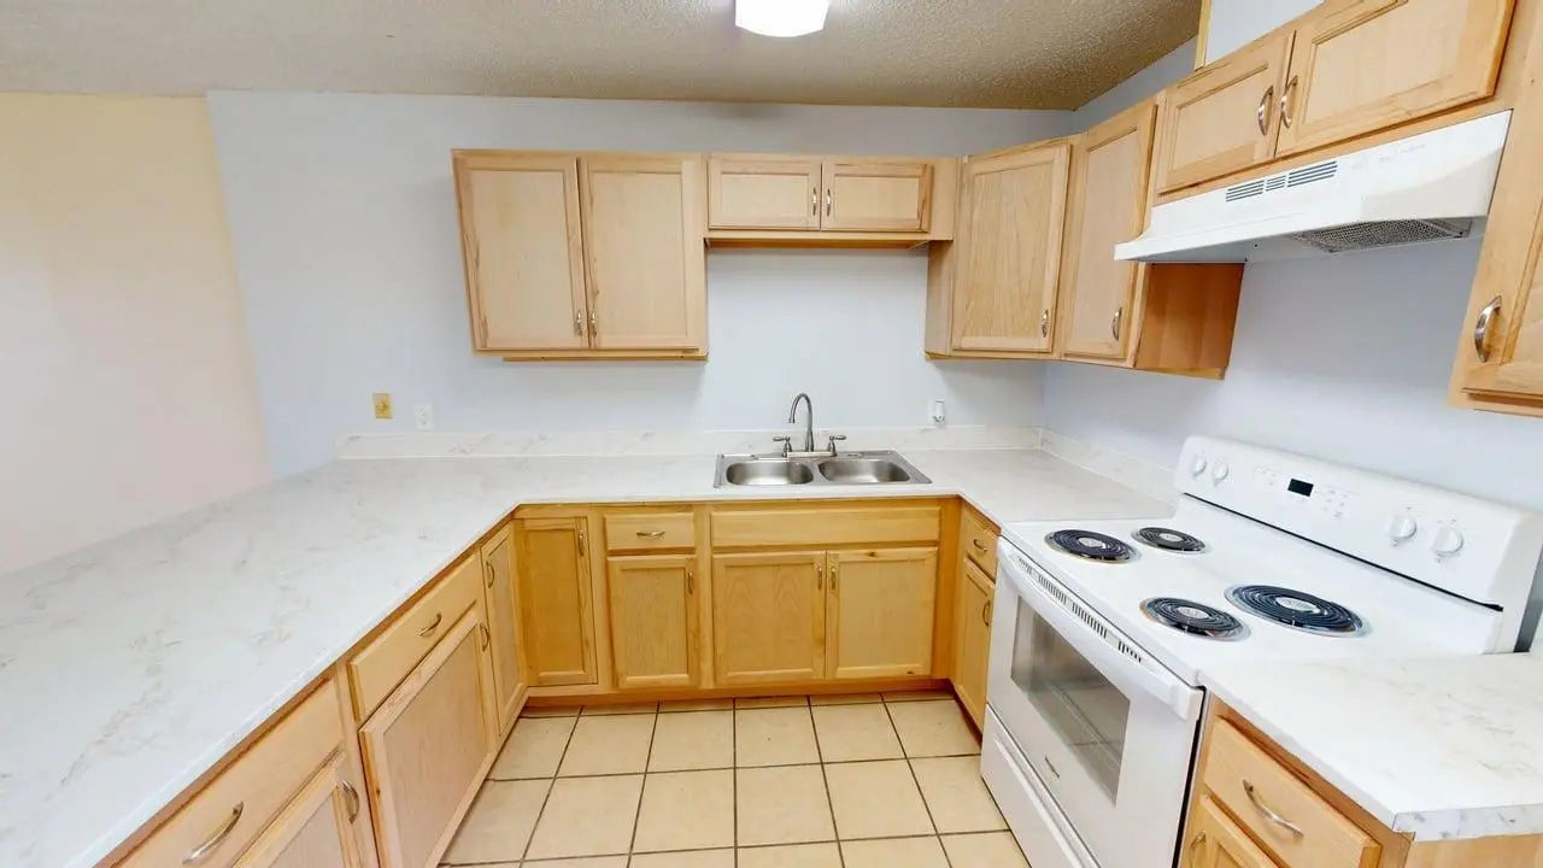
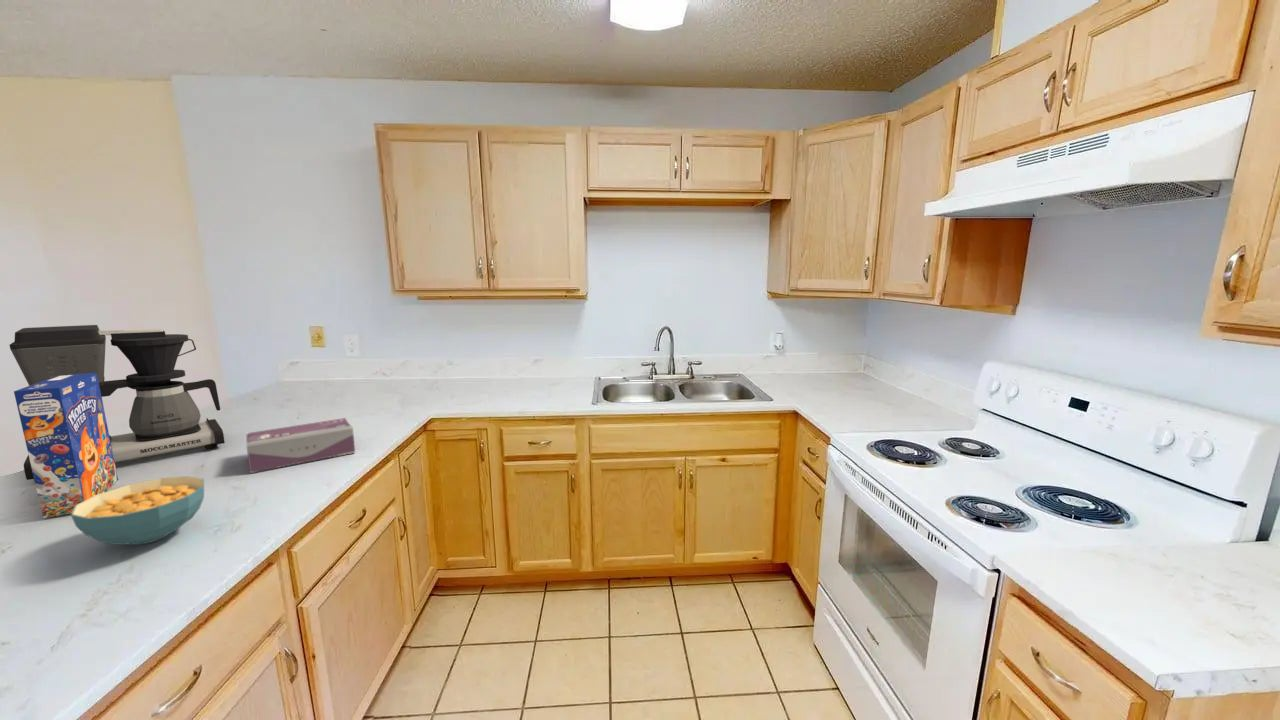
+ cereal box [13,373,119,519]
+ cereal bowl [70,475,205,546]
+ coffee maker [8,324,225,481]
+ tissue box [245,417,356,474]
